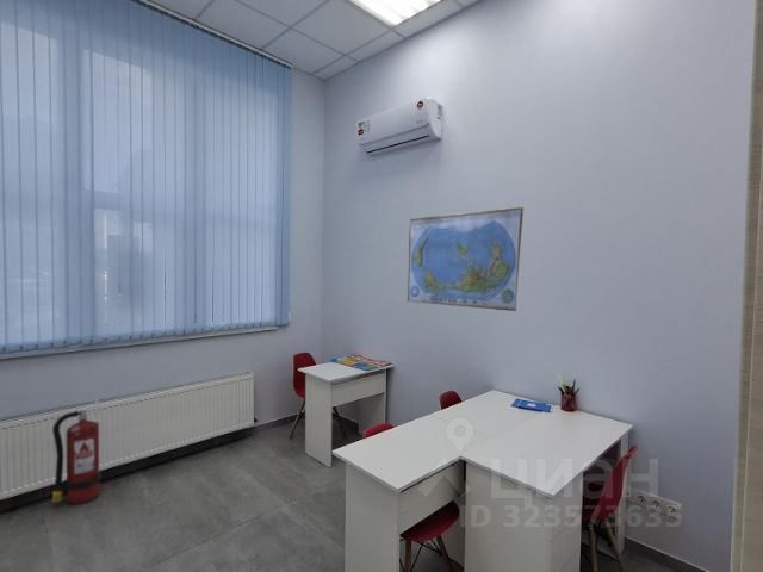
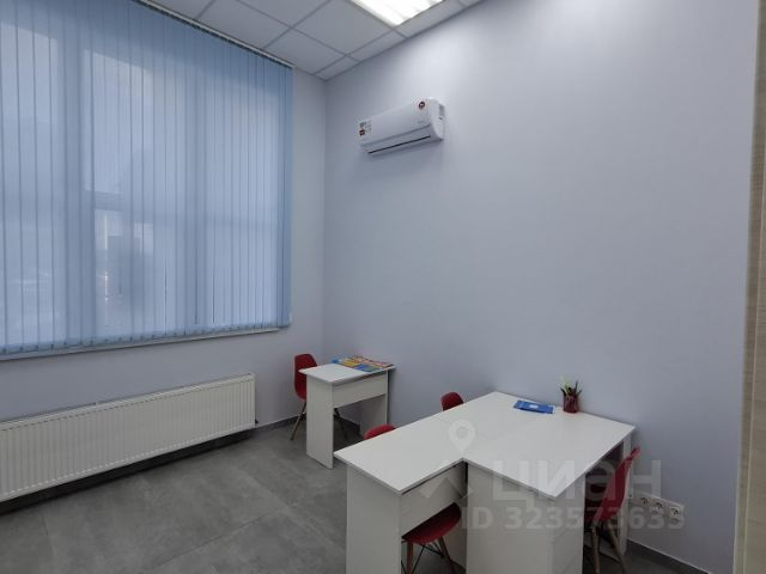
- world map [407,206,525,312]
- fire extinguisher [51,400,103,505]
